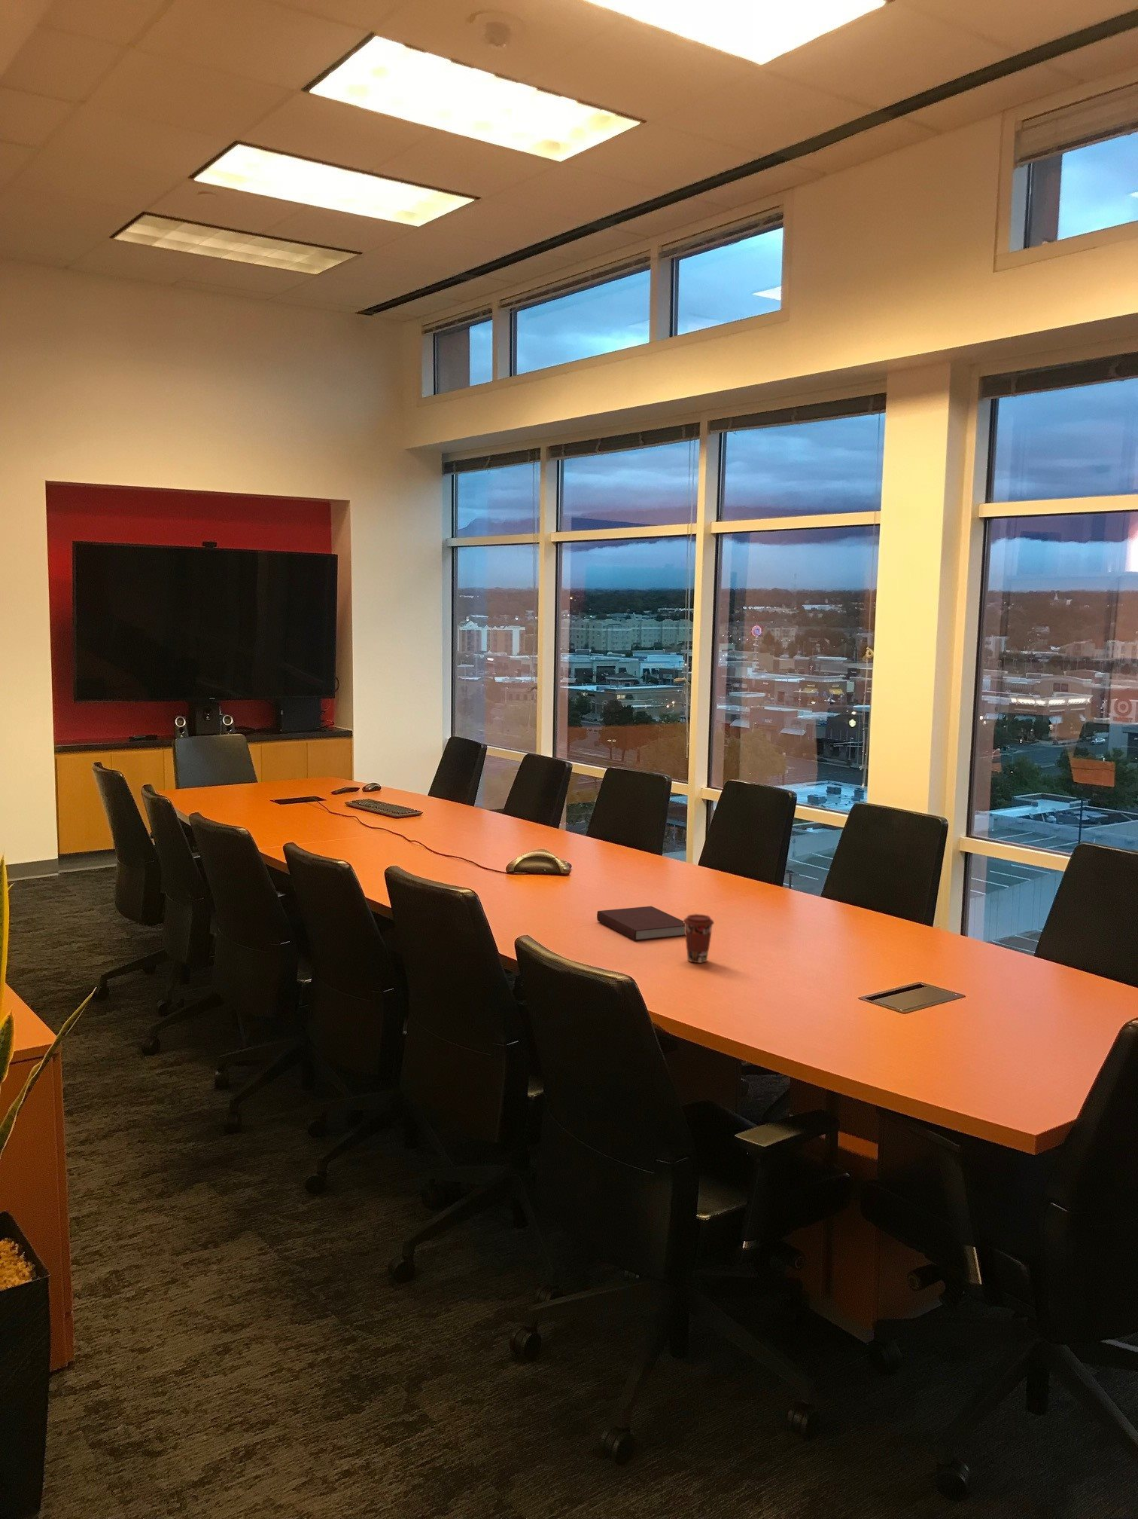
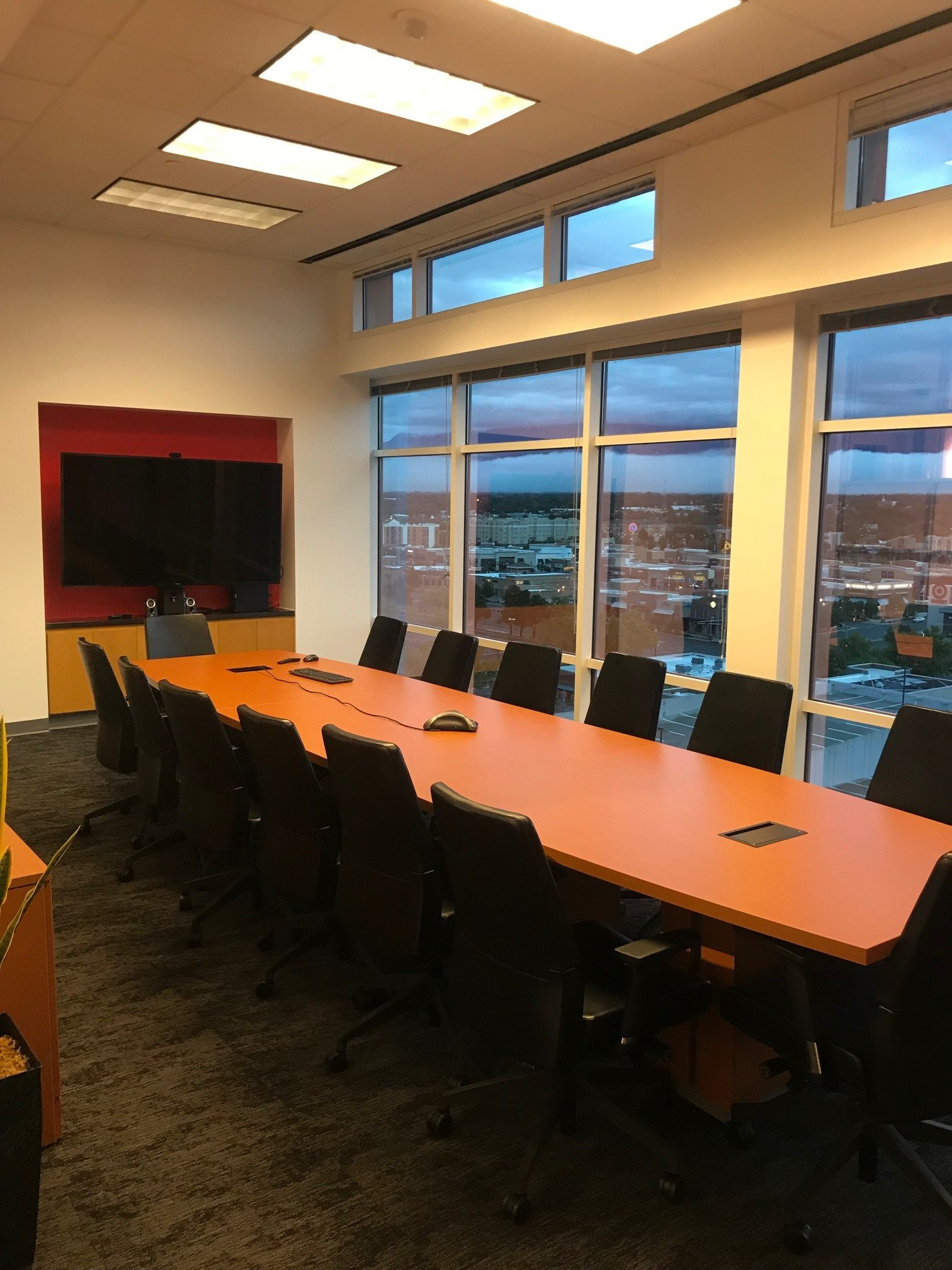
- notebook [596,905,686,941]
- coffee cup [683,914,715,964]
